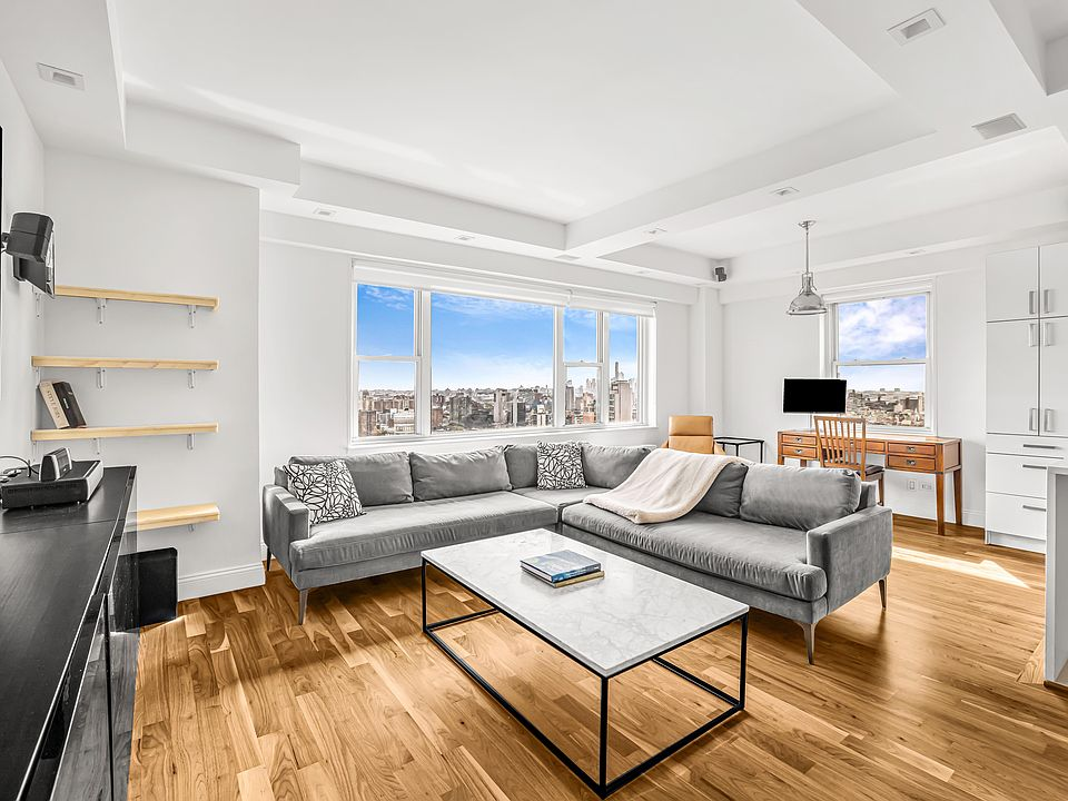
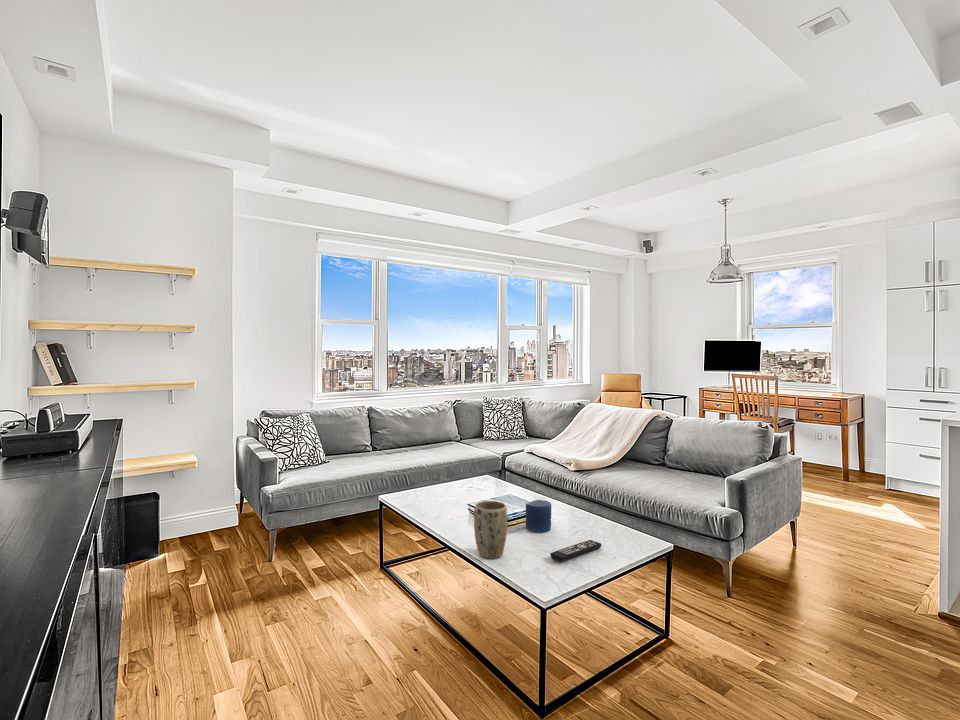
+ candle [525,499,552,533]
+ plant pot [473,500,508,559]
+ remote control [549,539,603,563]
